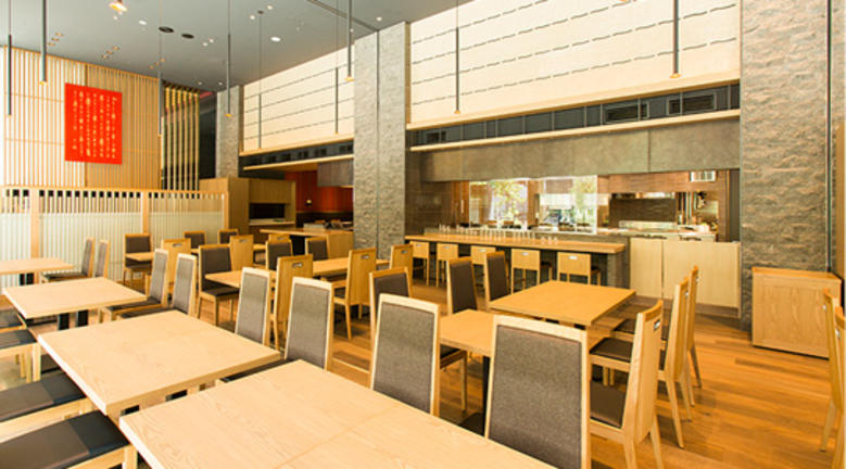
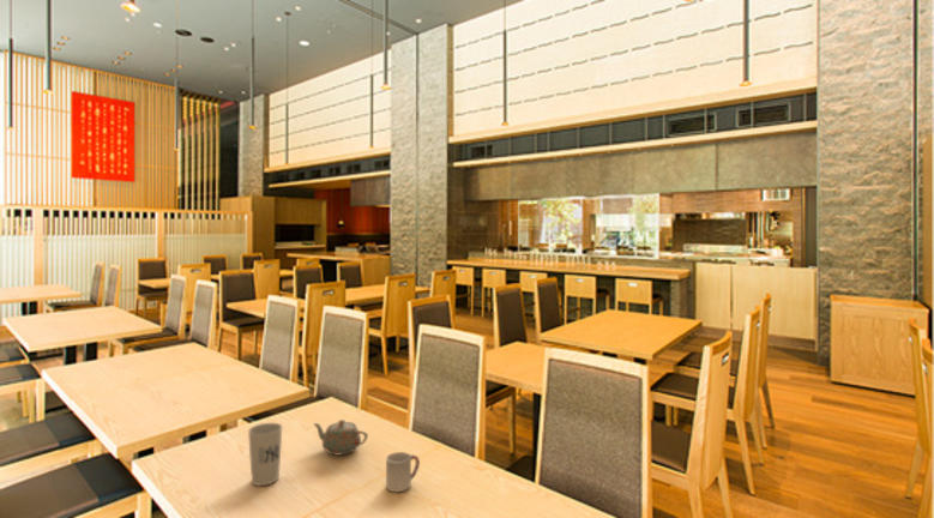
+ cup [385,451,421,493]
+ teapot [312,418,369,456]
+ cup [247,422,284,487]
